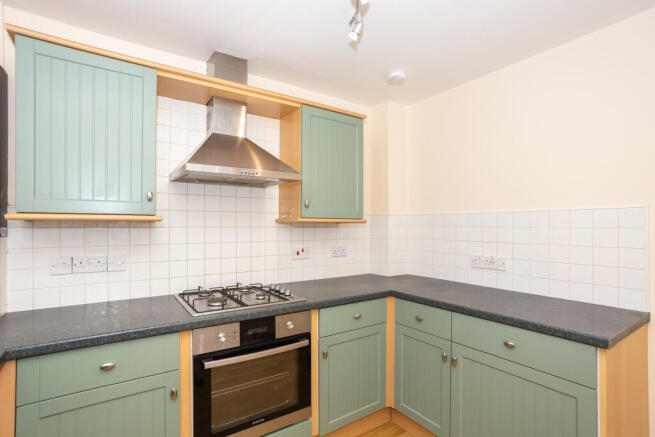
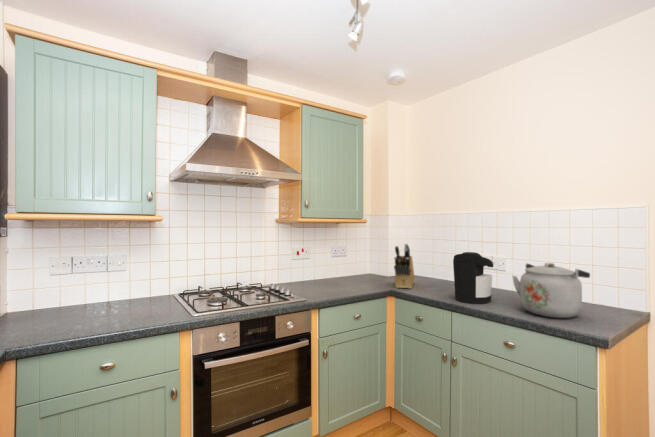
+ kettle [511,262,591,319]
+ knife block [393,243,416,290]
+ coffee maker [452,251,494,305]
